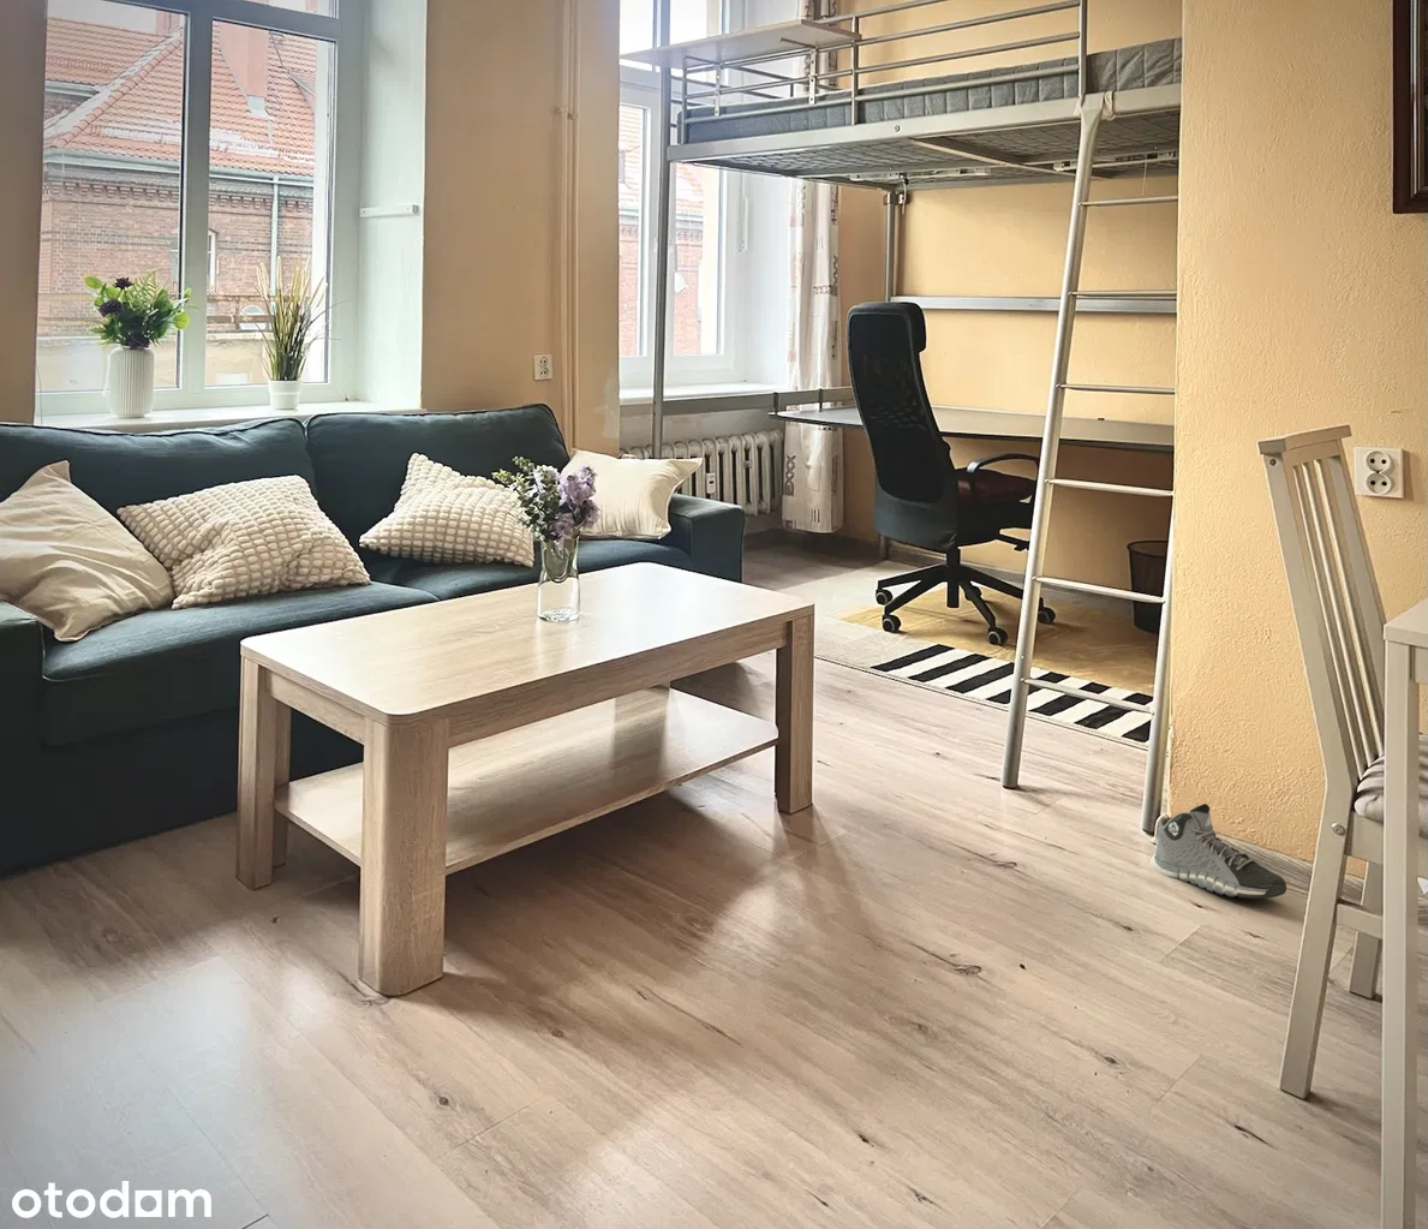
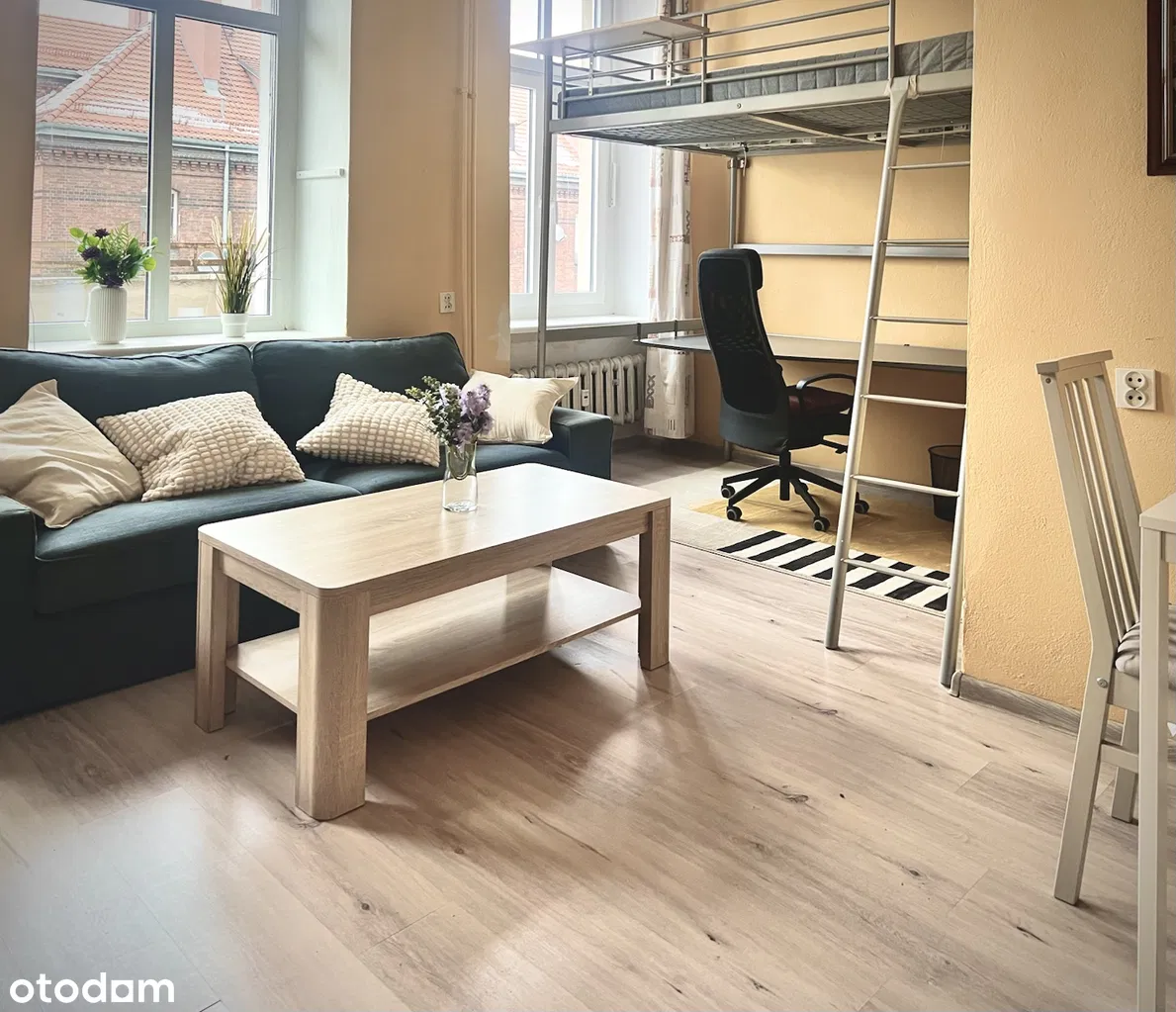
- sneaker [1150,803,1287,900]
